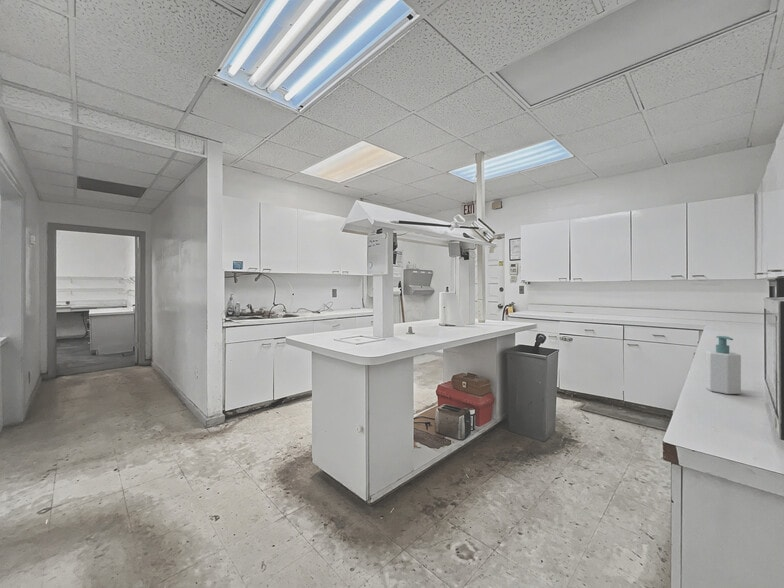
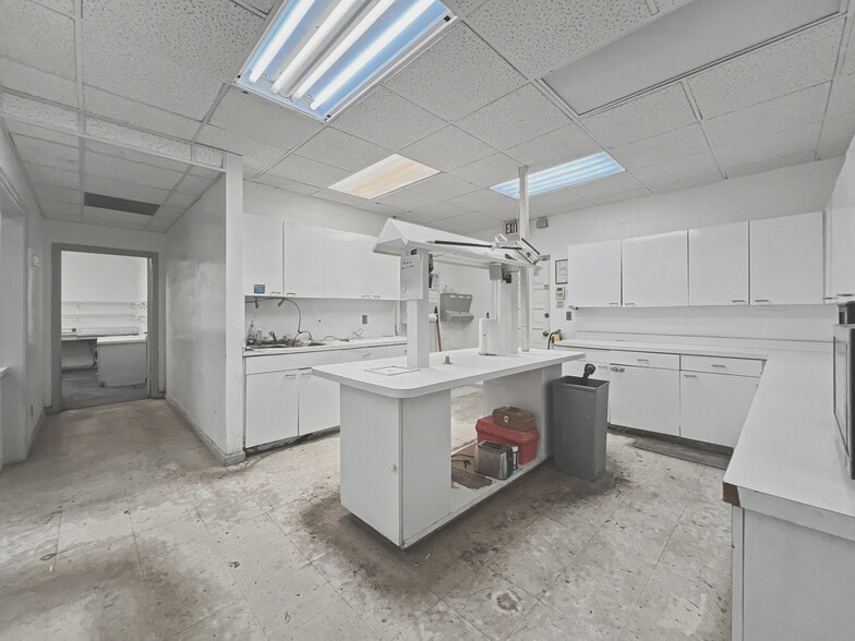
- soap bottle [704,335,742,395]
